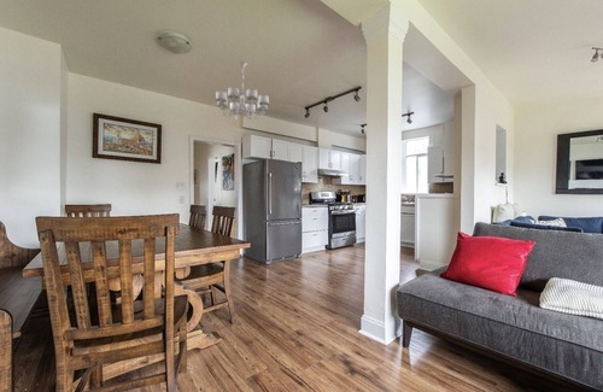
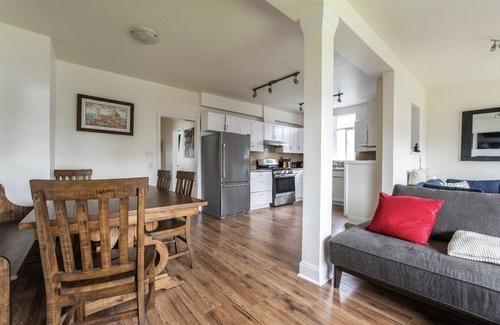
- chandelier [215,60,270,122]
